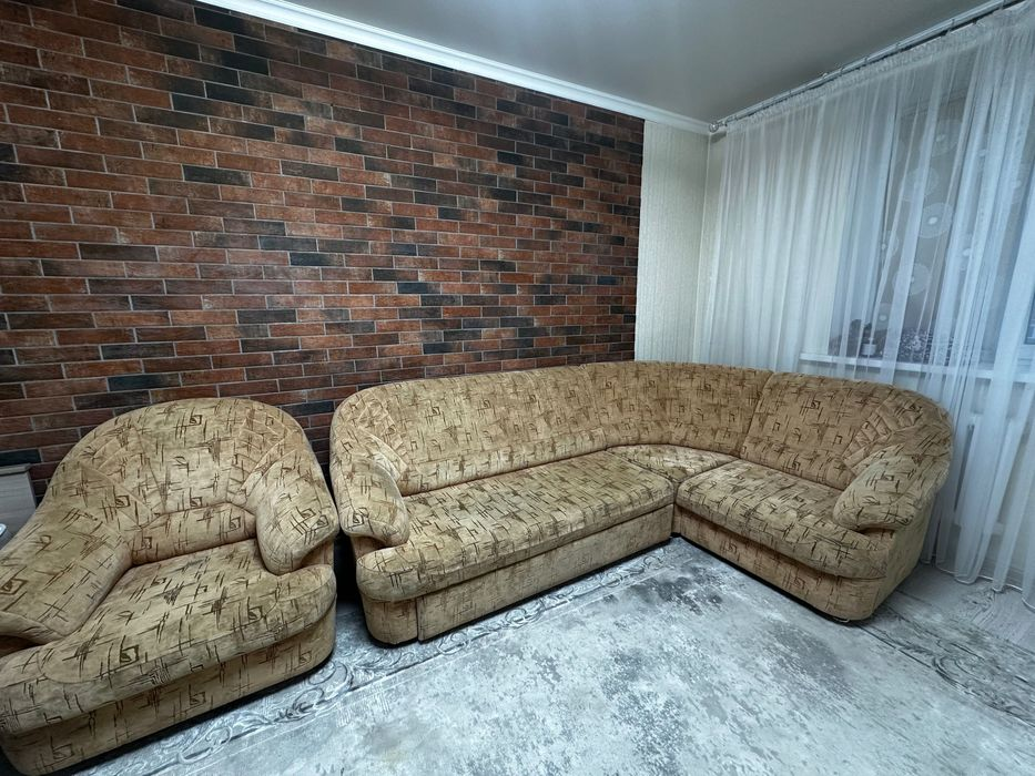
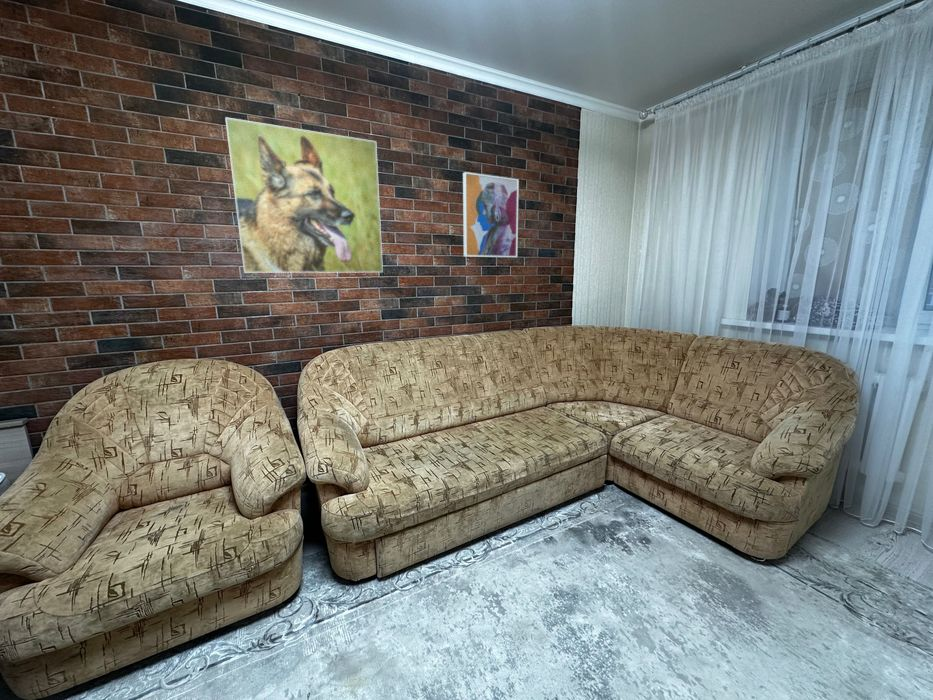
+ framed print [224,116,384,274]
+ wall art [462,171,520,258]
